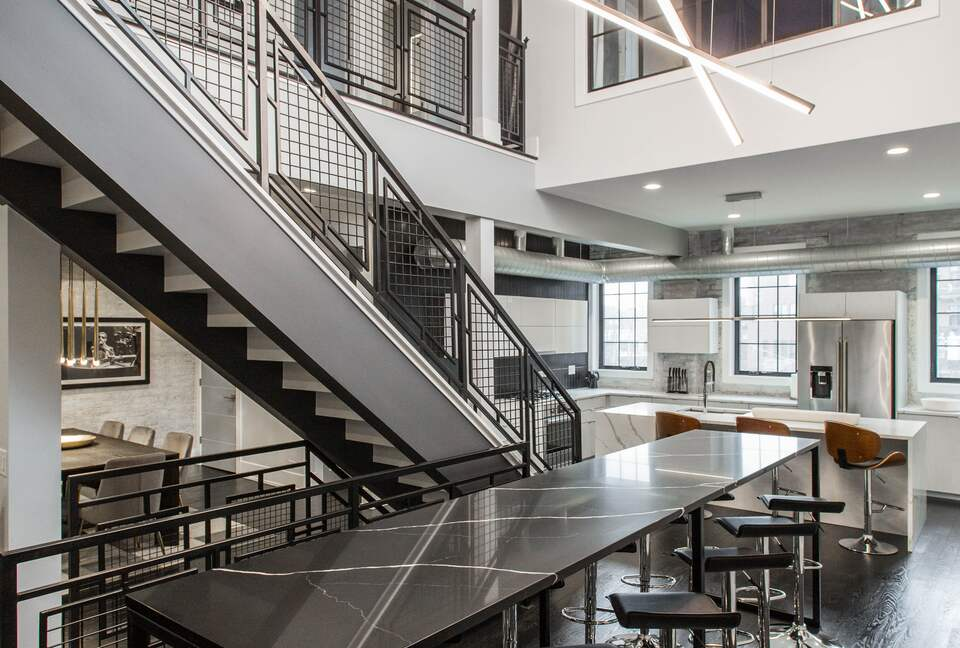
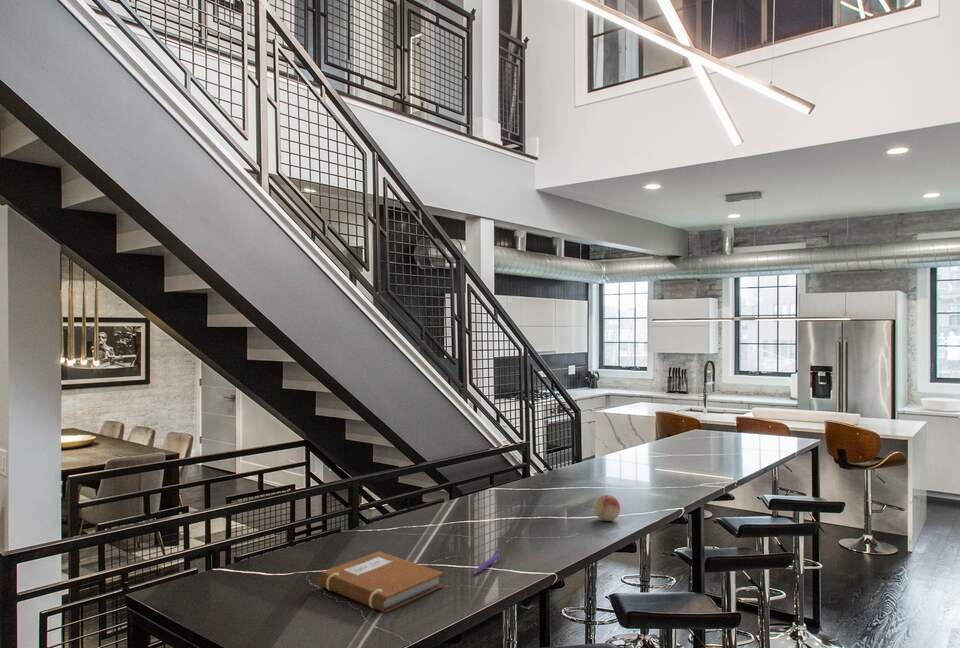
+ fruit [592,494,621,522]
+ pen [473,553,500,574]
+ notebook [317,550,444,613]
